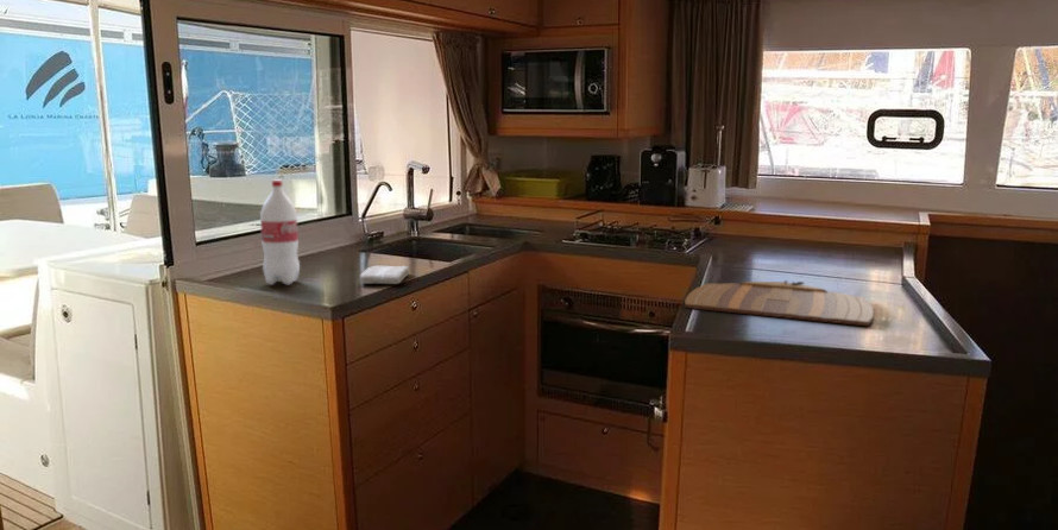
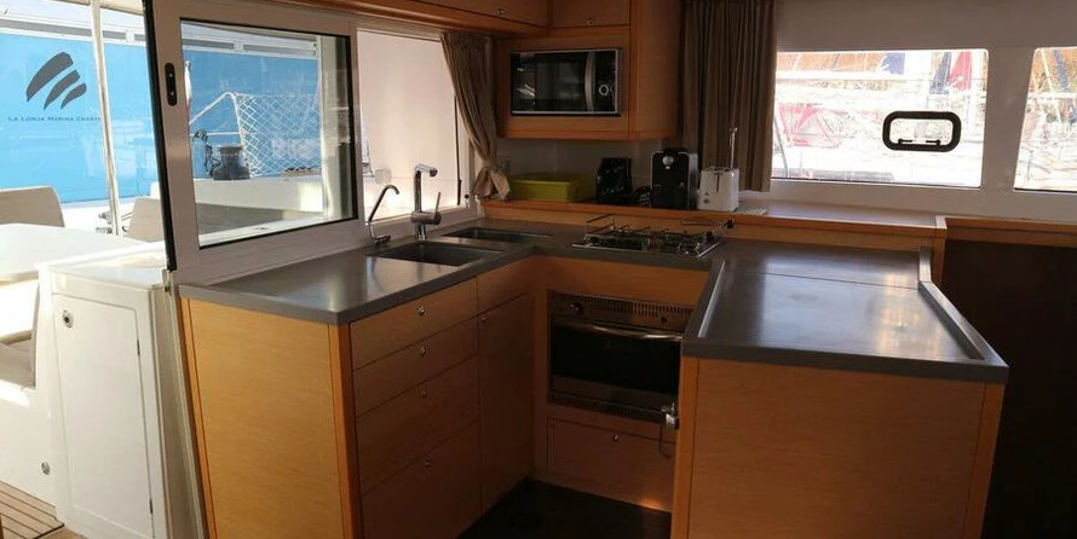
- bottle [259,179,301,286]
- cutting board [684,279,875,327]
- washcloth [359,264,410,285]
